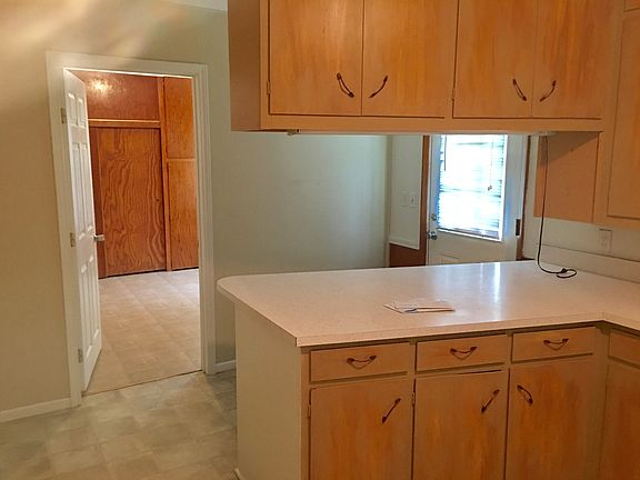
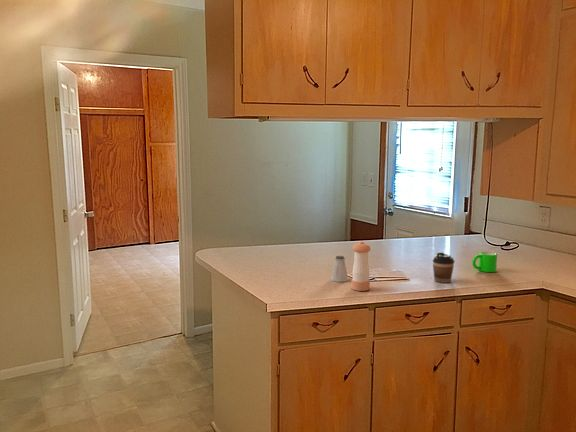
+ saltshaker [330,255,349,283]
+ mug [471,251,498,273]
+ pepper shaker [351,240,371,292]
+ coffee cup [431,251,456,284]
